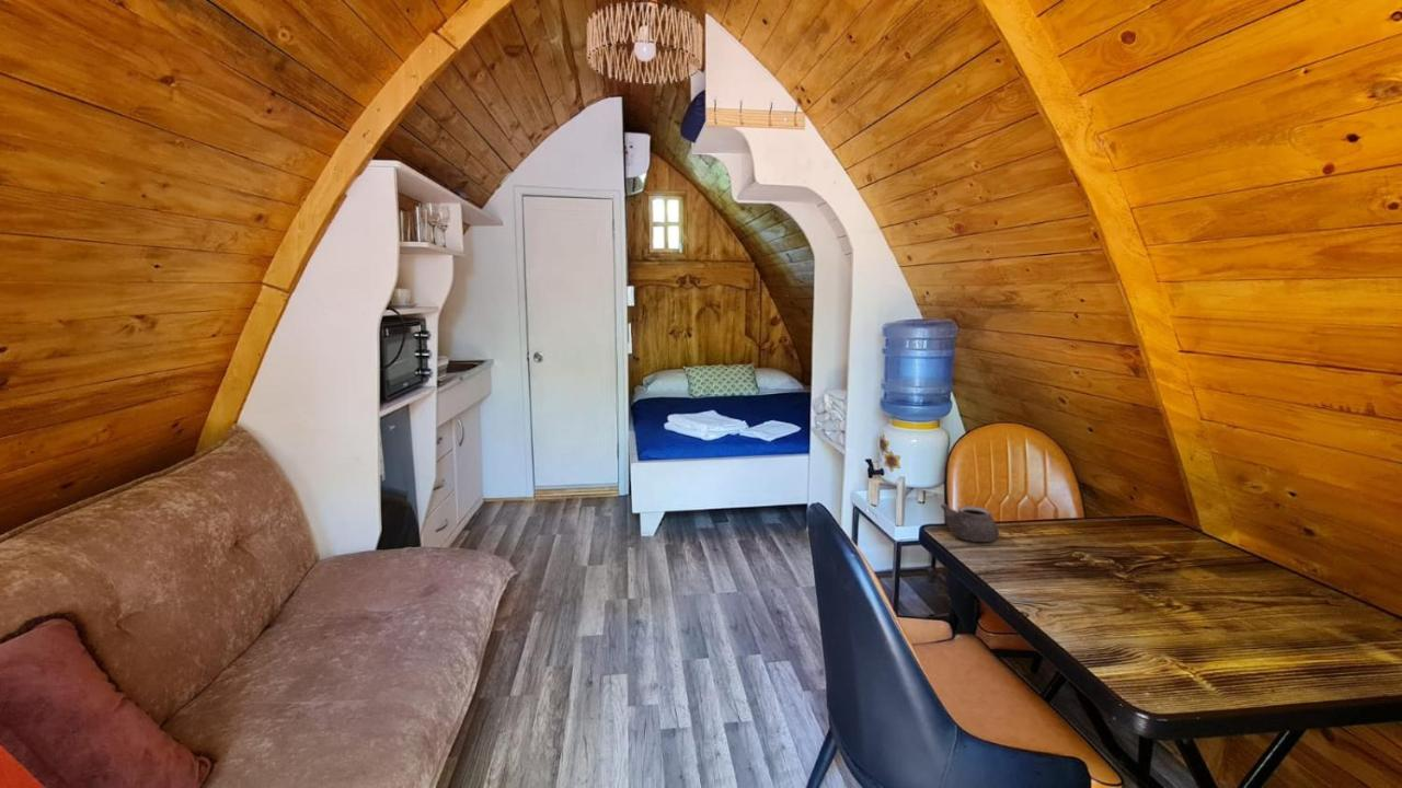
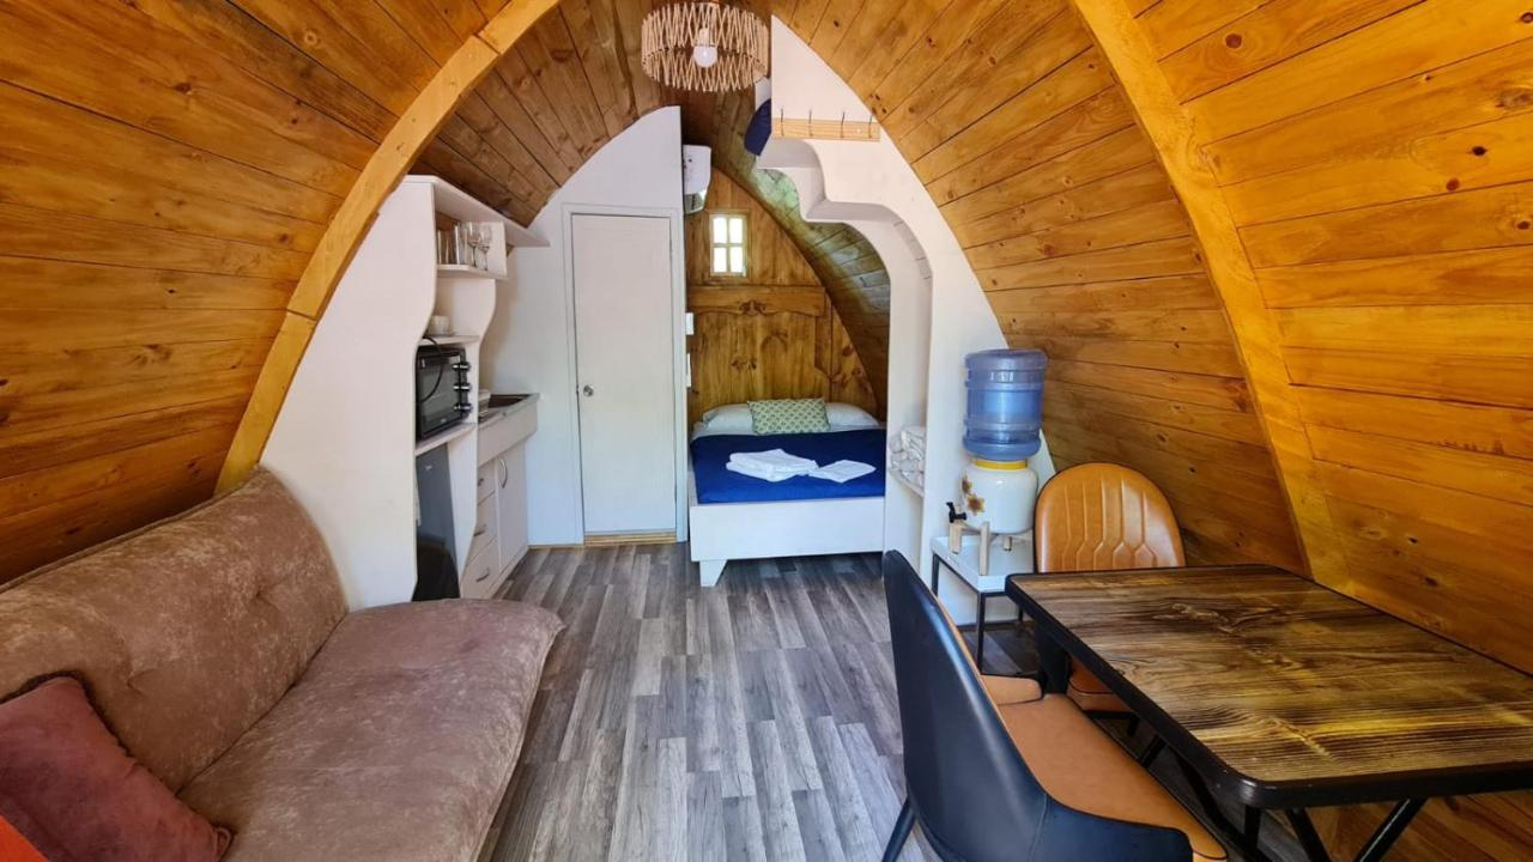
- teapot [939,502,1000,543]
